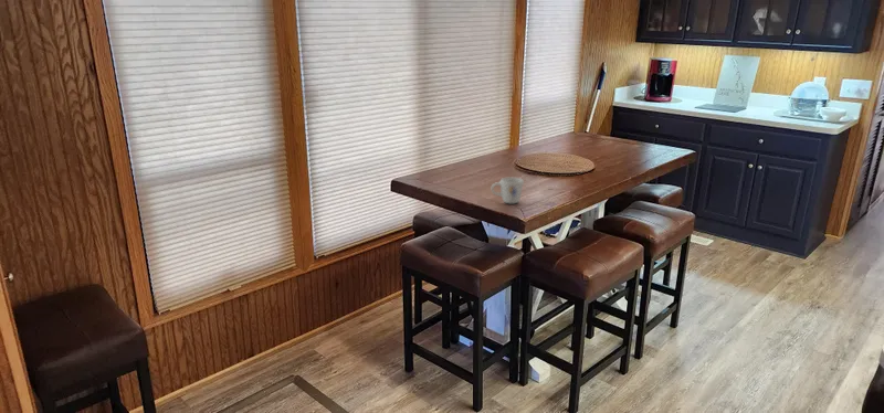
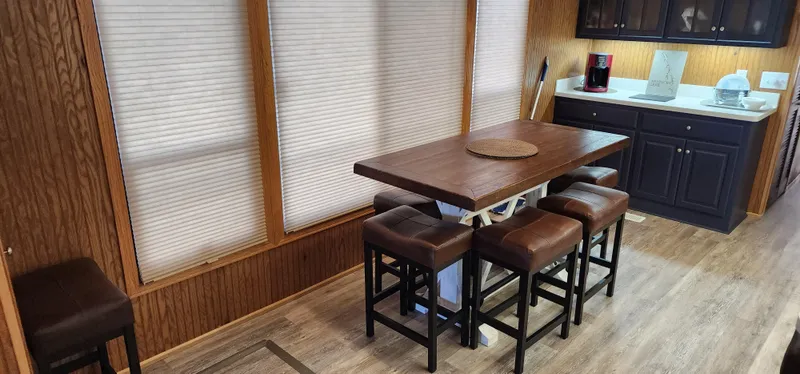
- mug [491,176,525,204]
